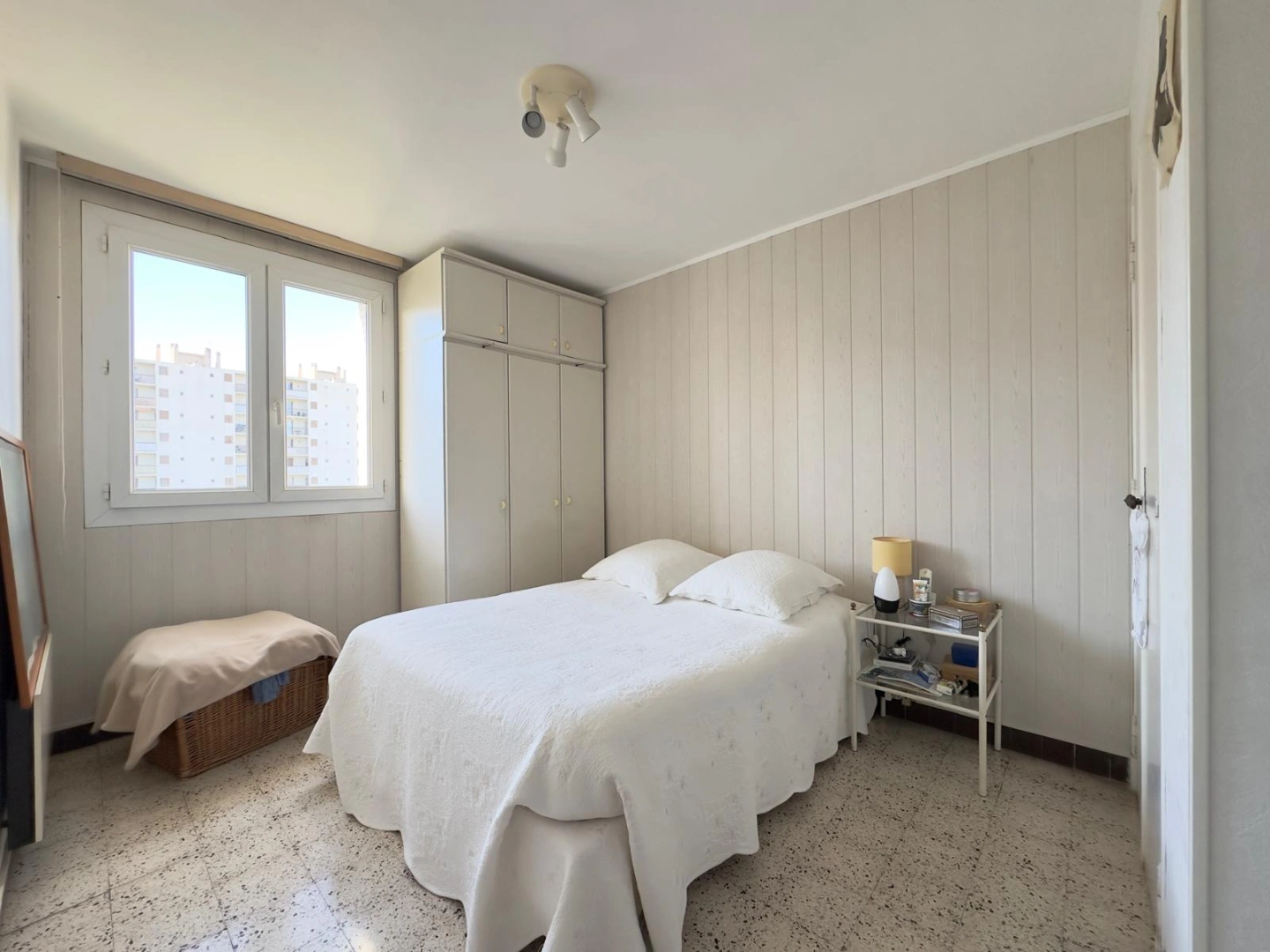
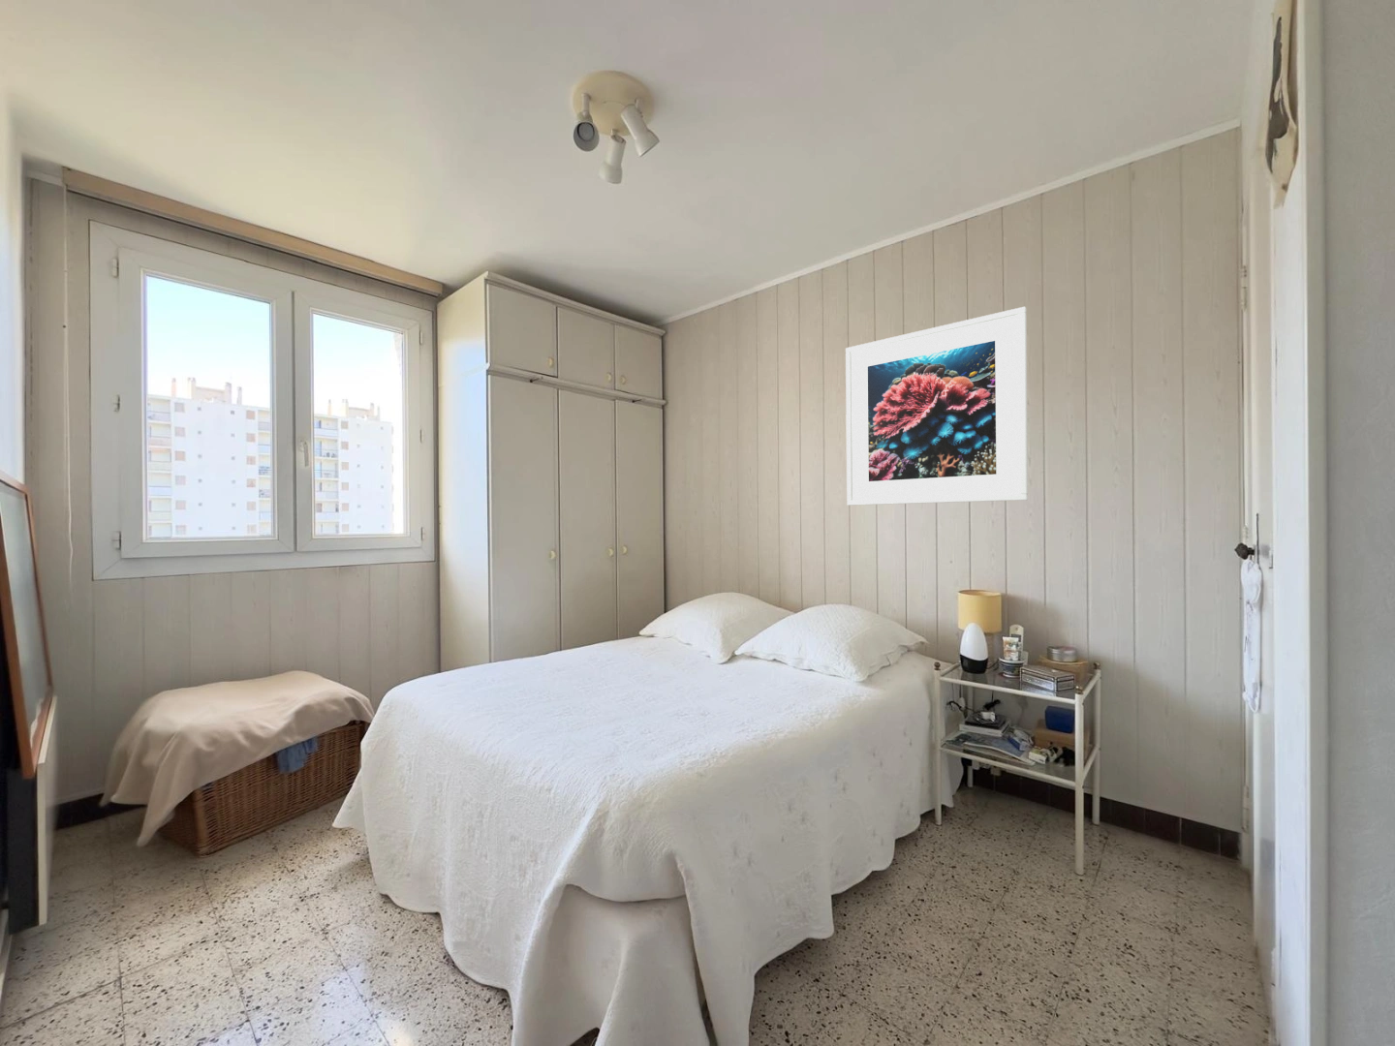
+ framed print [845,307,1029,507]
